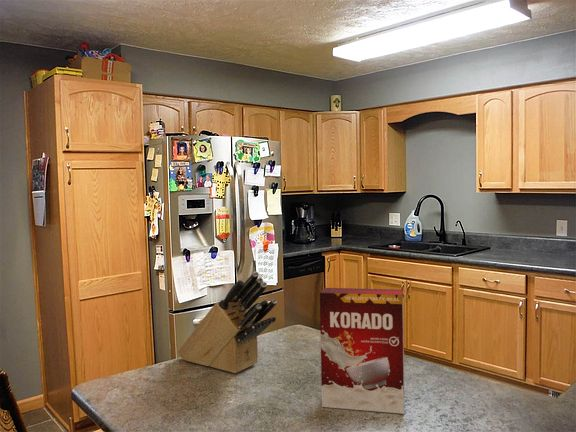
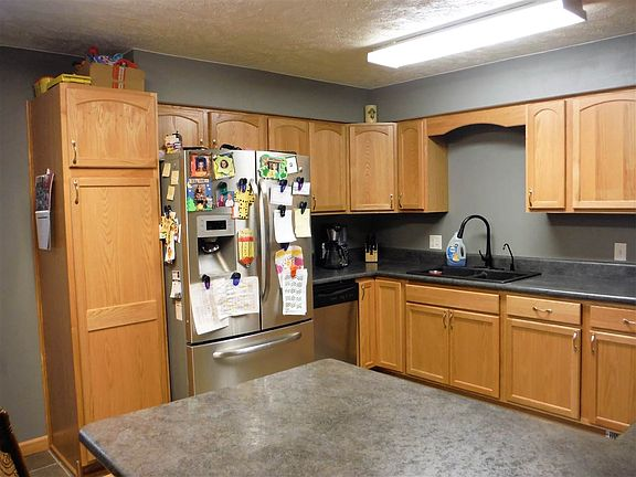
- knife block [177,271,278,374]
- cereal box [319,287,405,415]
